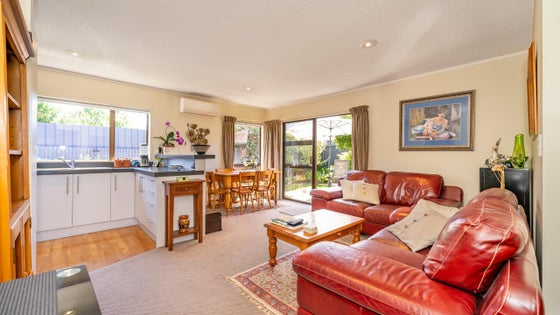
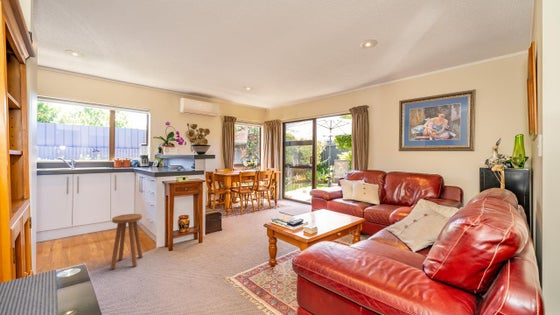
+ stool [110,213,144,270]
